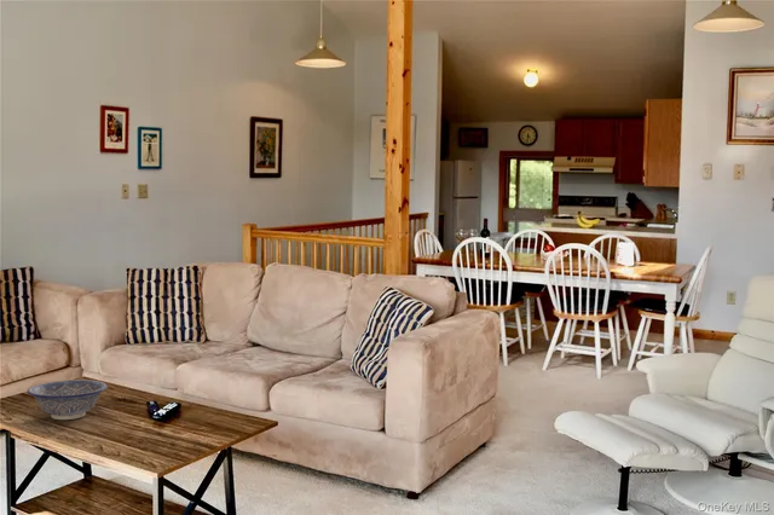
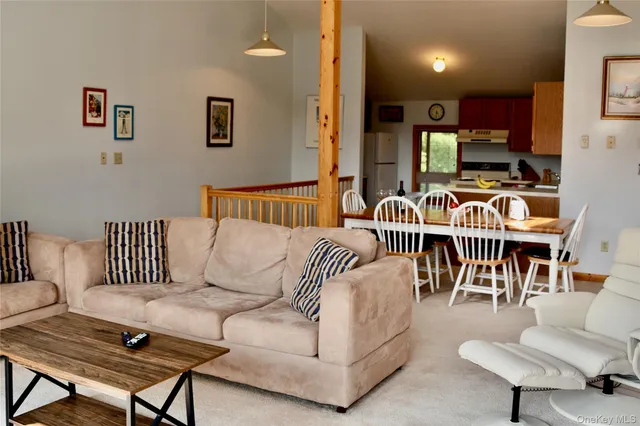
- decorative bowl [27,378,109,421]
